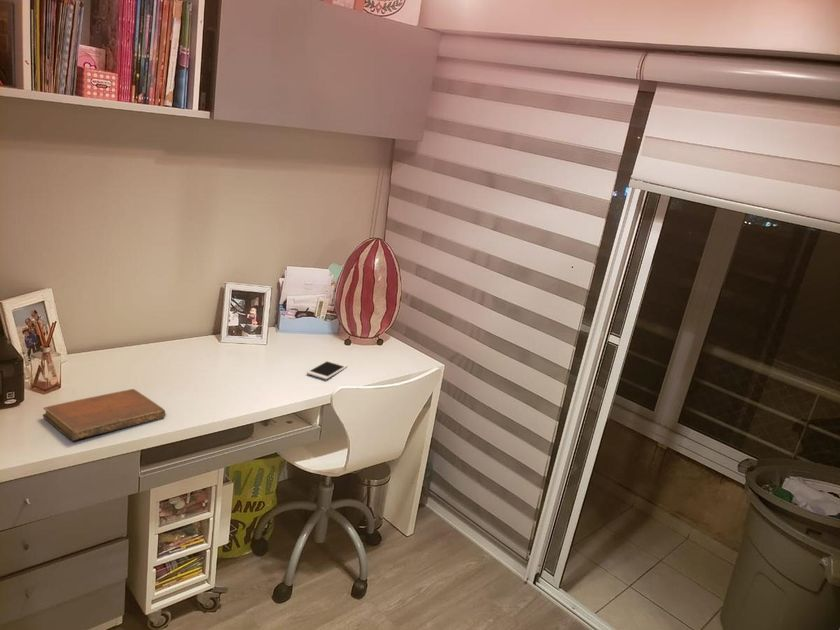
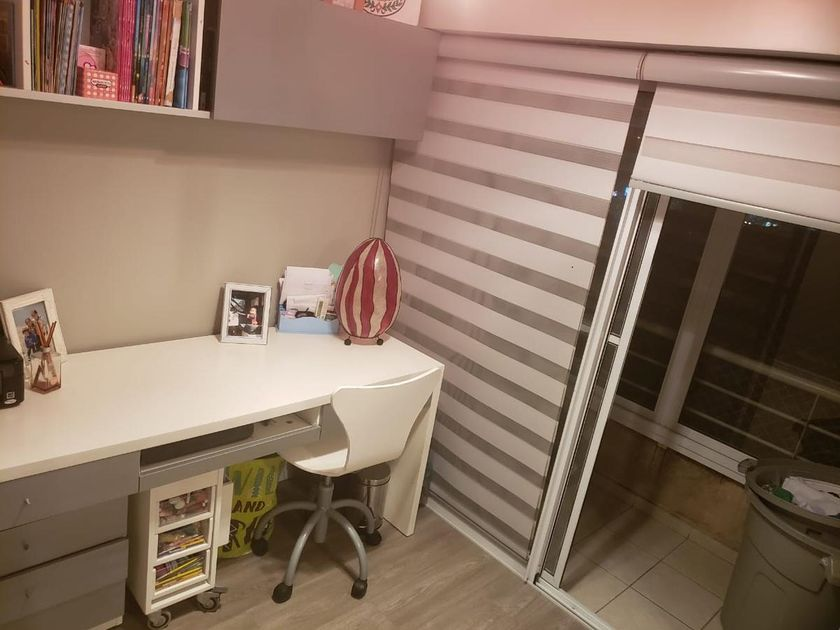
- cell phone [306,359,349,380]
- notebook [42,388,166,442]
